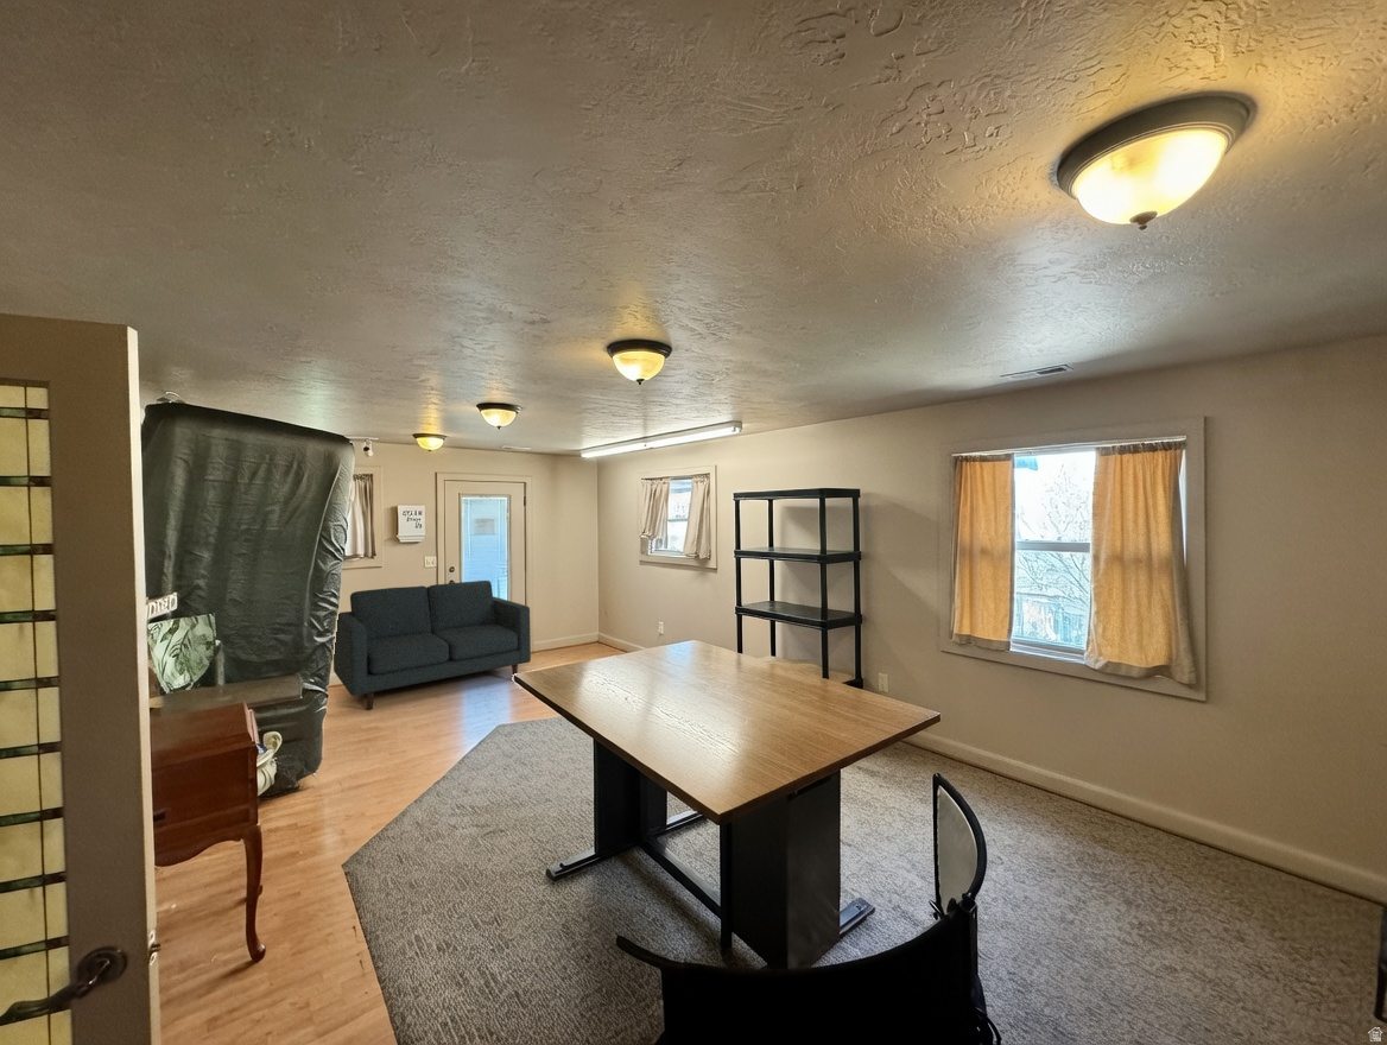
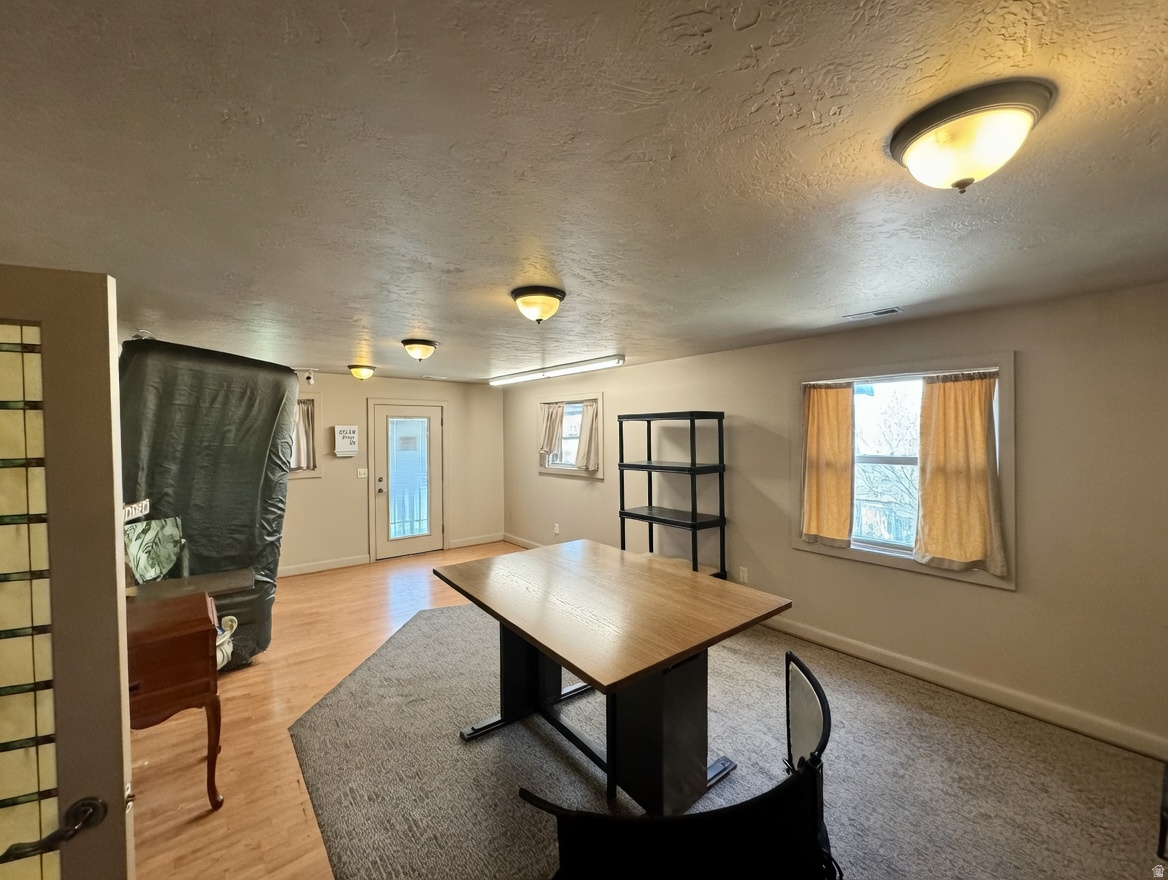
- sofa [332,580,532,711]
